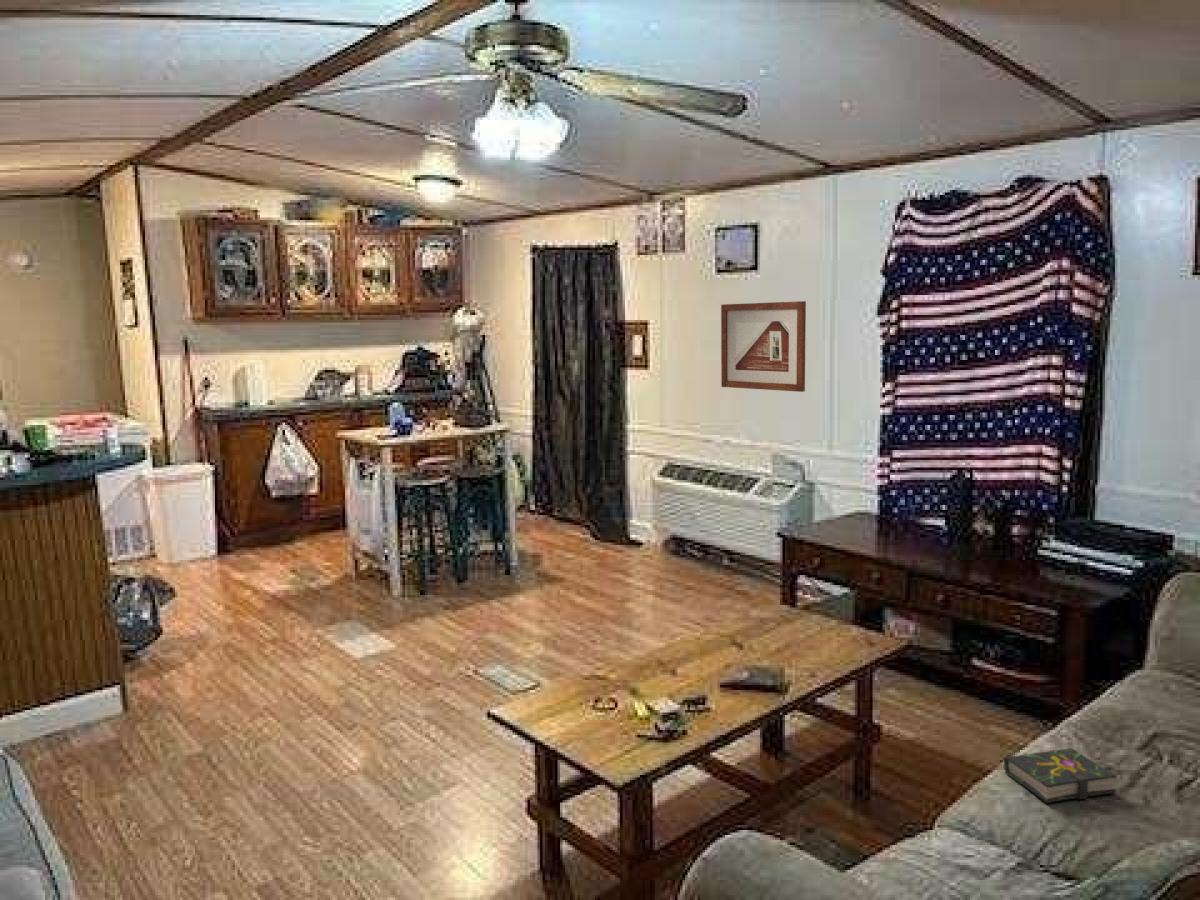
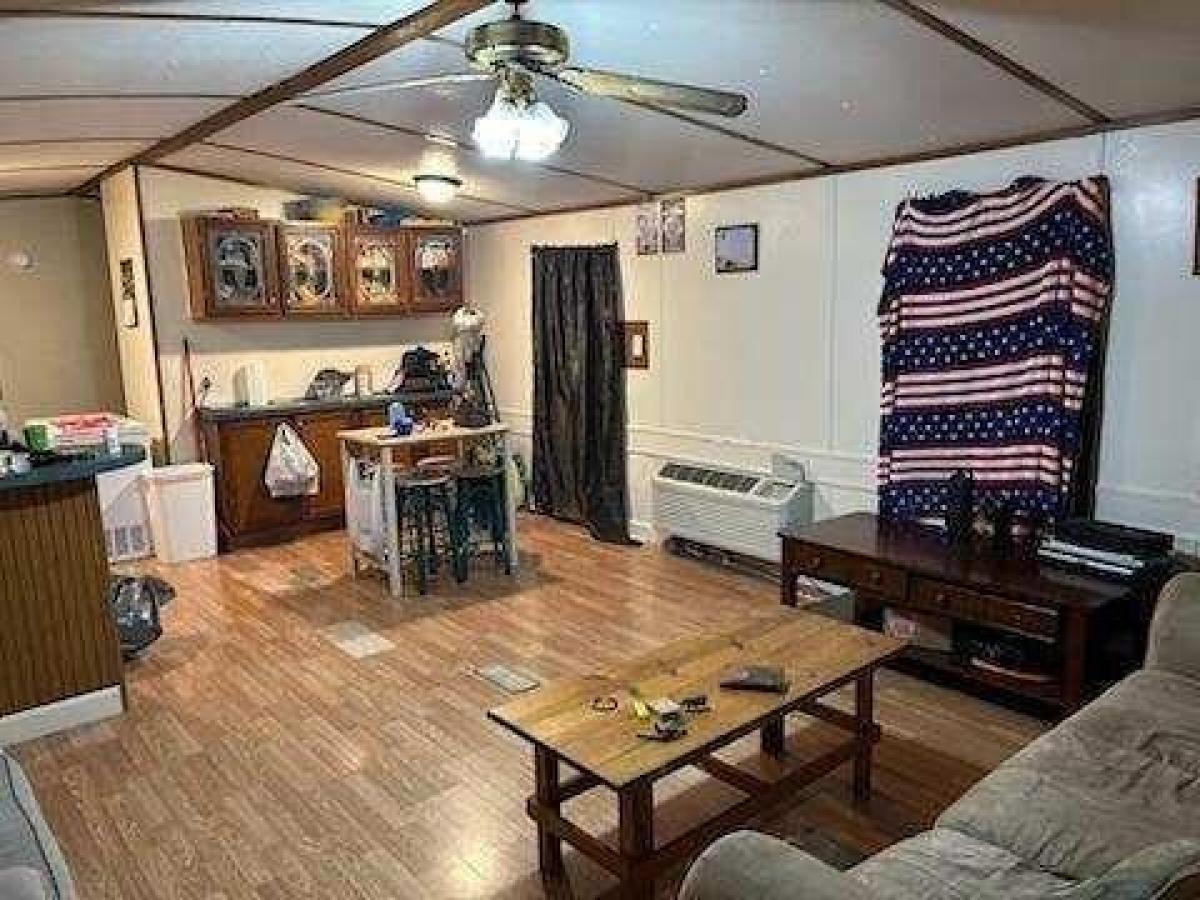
- picture frame [720,300,807,393]
- book [1003,747,1117,804]
